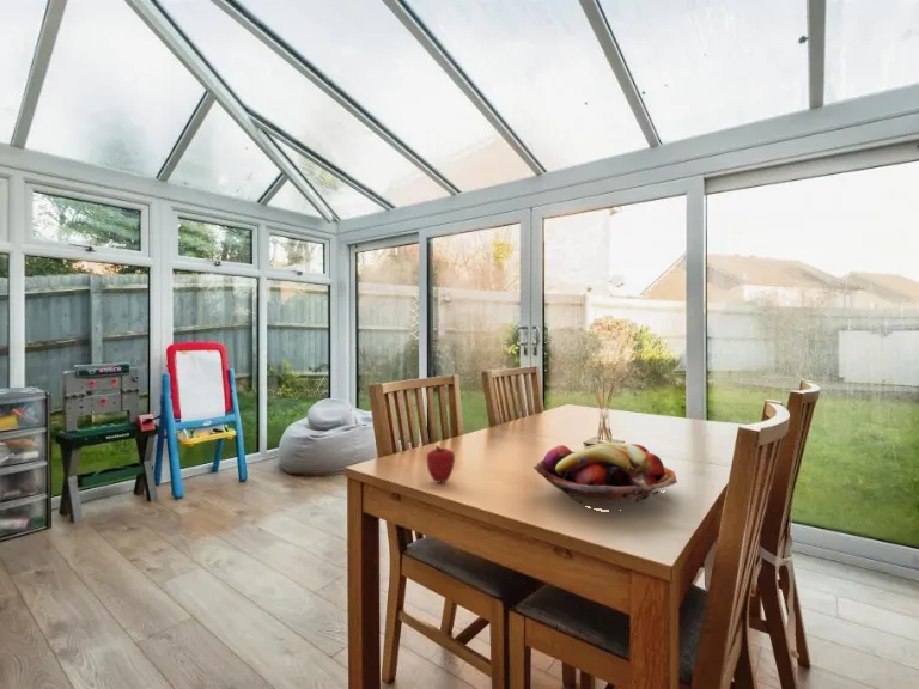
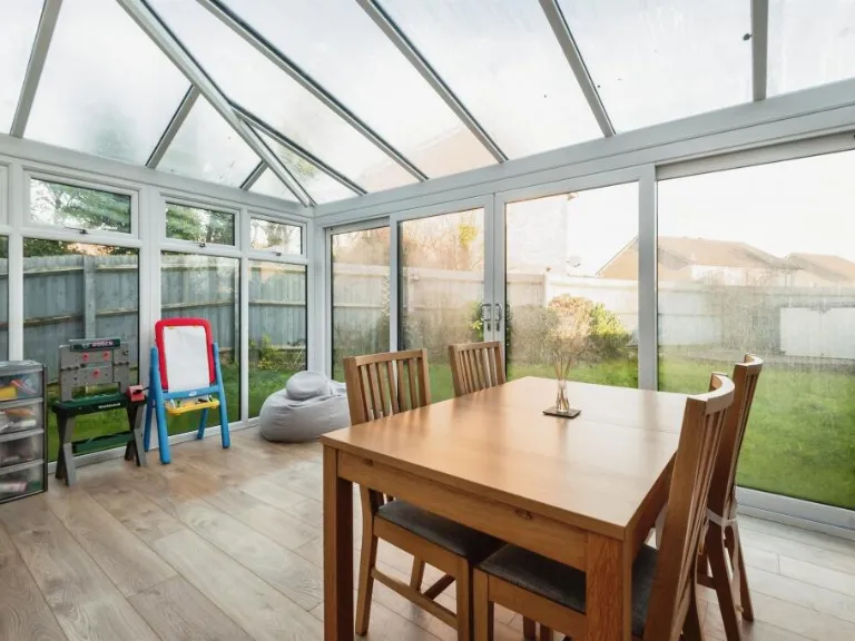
- apple [426,445,456,483]
- fruit basket [532,441,678,512]
